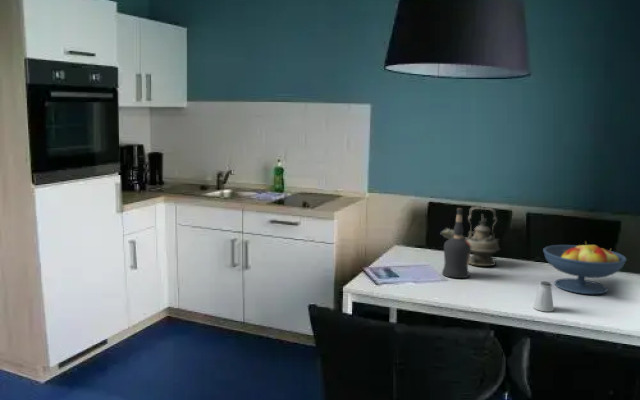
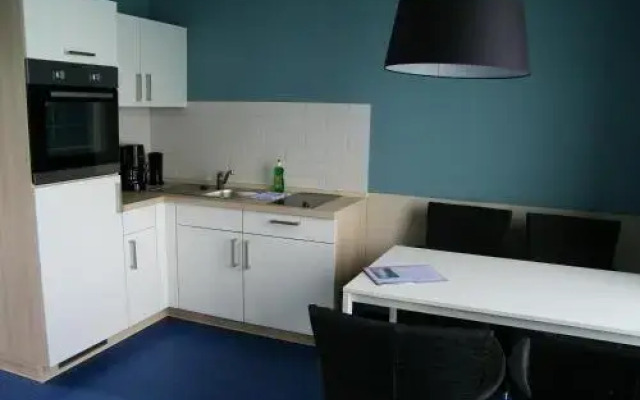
- saltshaker [532,280,555,313]
- teapot [440,205,501,267]
- liquor bottle [441,207,471,279]
- fruit bowl [542,240,628,295]
